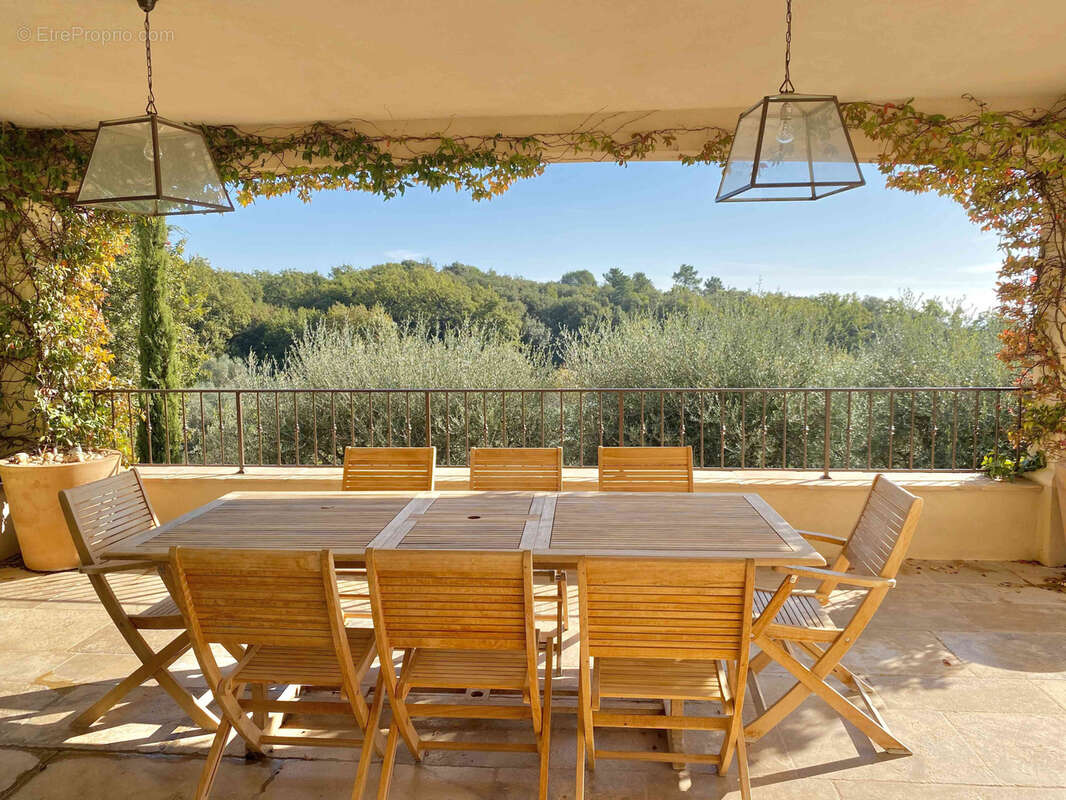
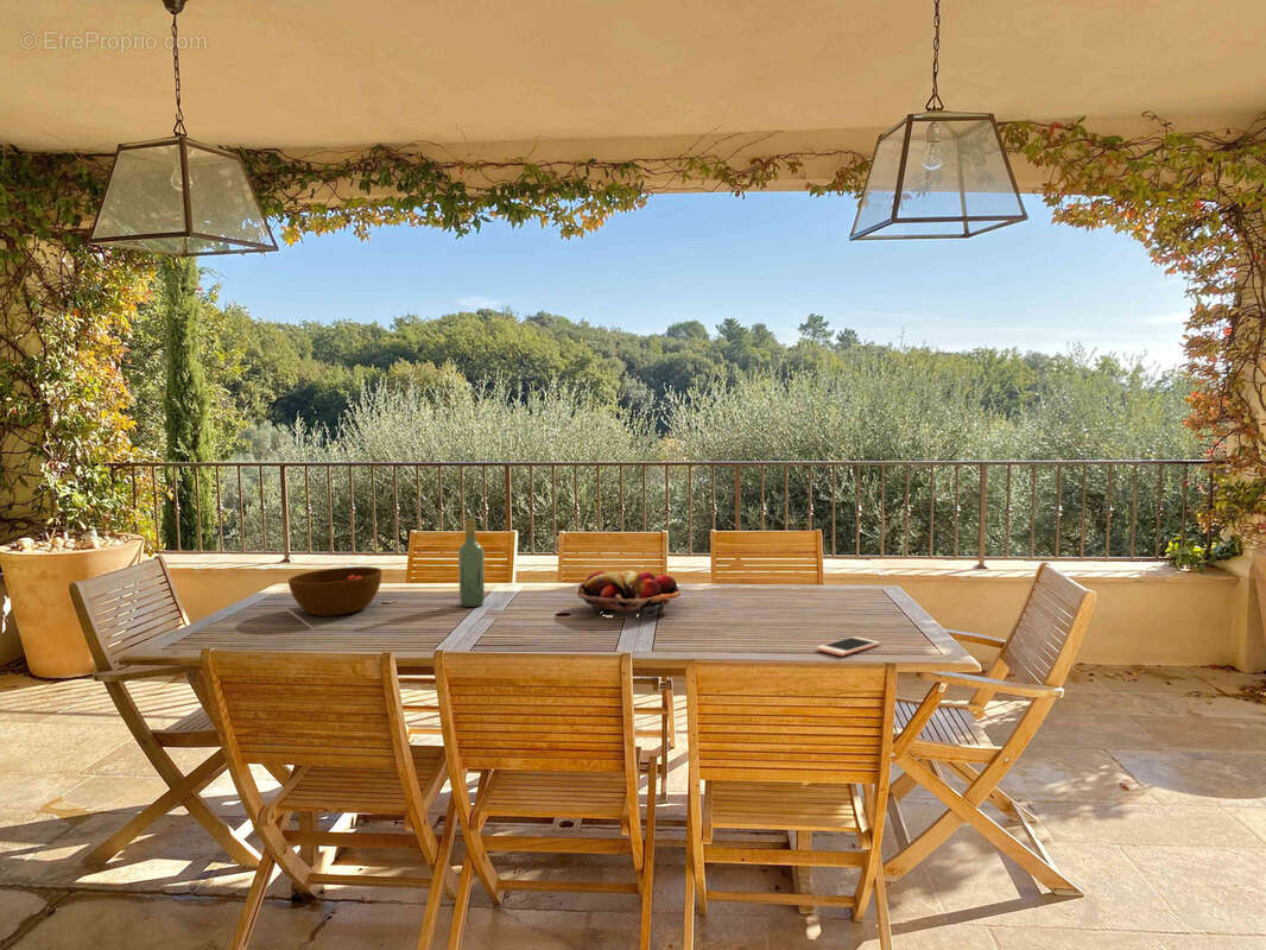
+ bowl [287,565,382,618]
+ fruit basket [576,569,682,616]
+ cell phone [816,635,881,657]
+ wine bottle [457,518,486,608]
